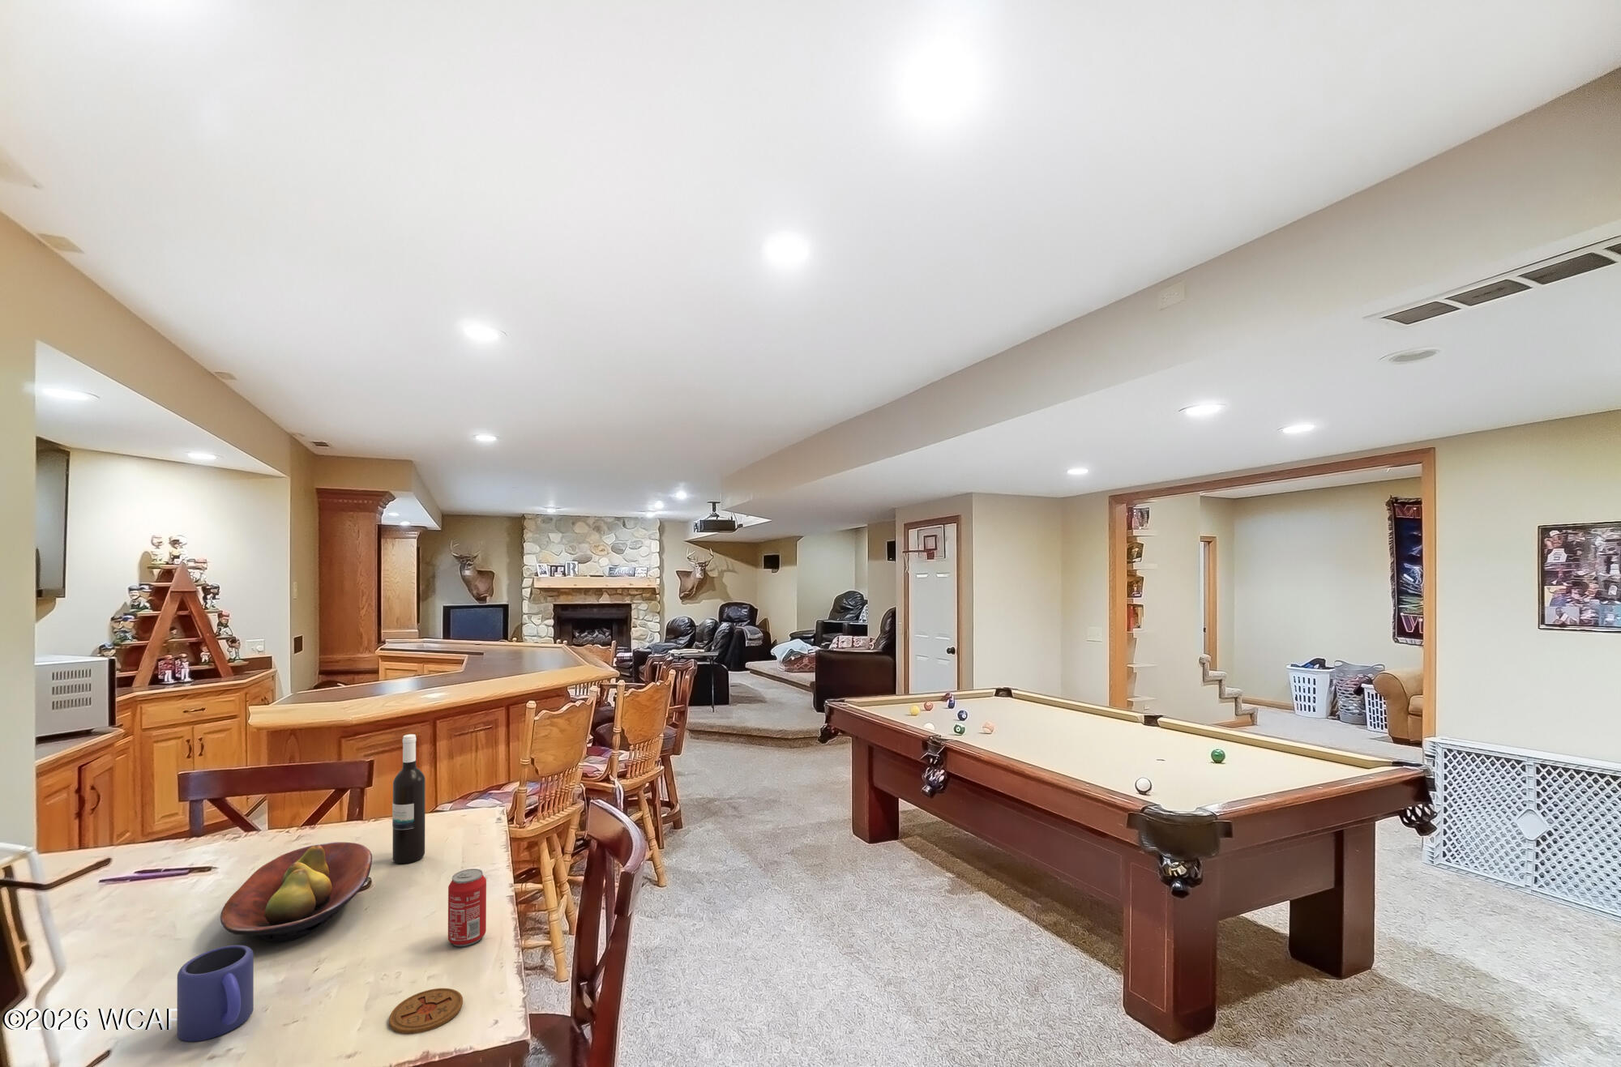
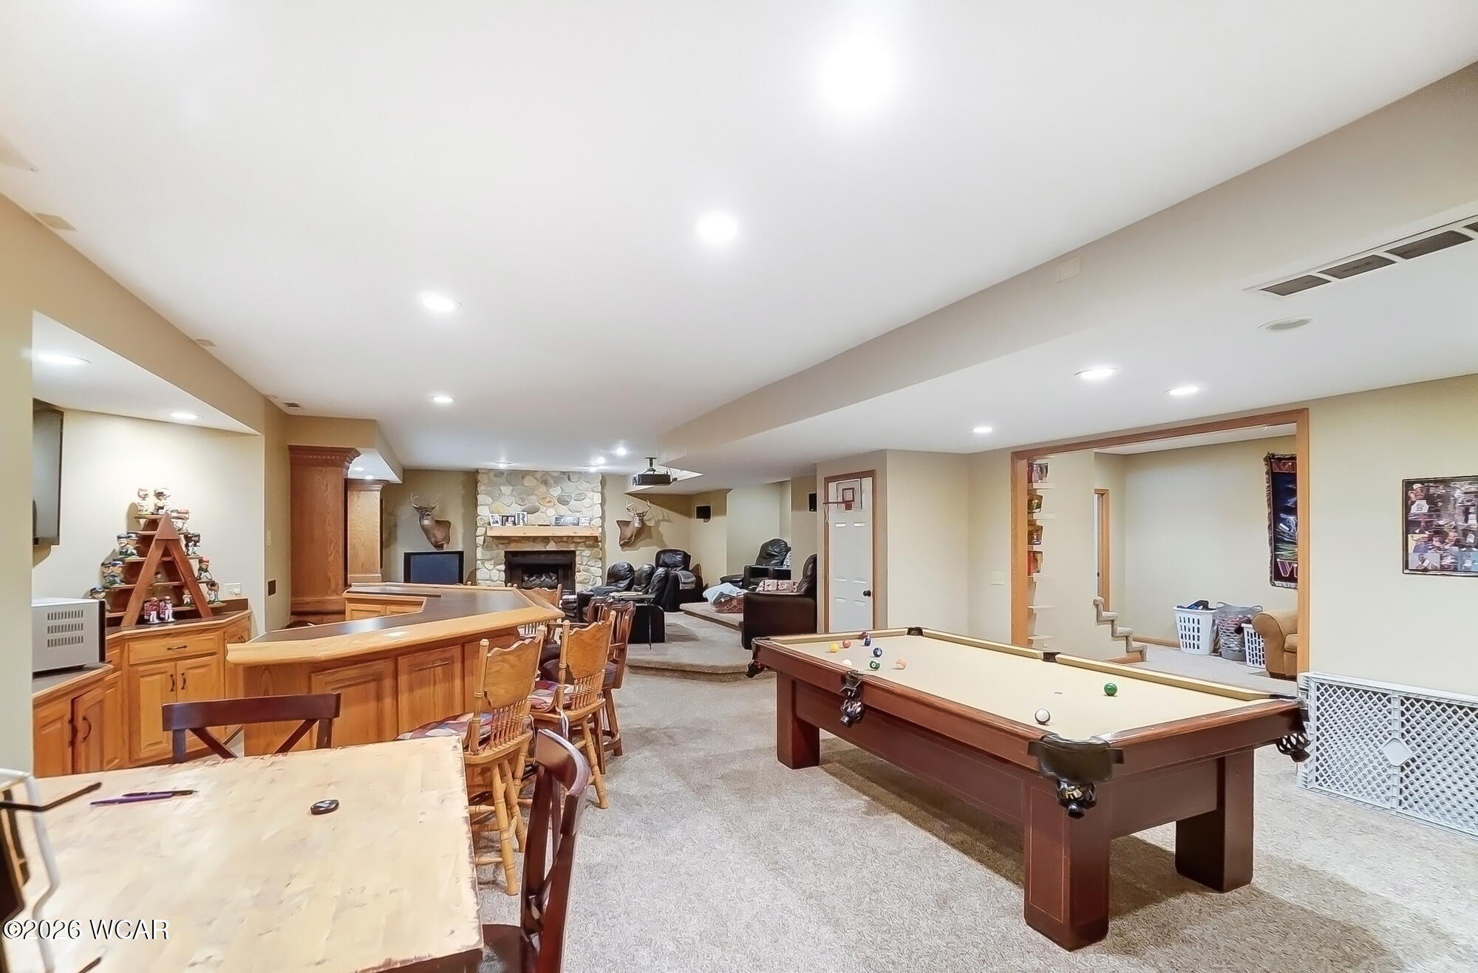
- fruit bowl [219,841,373,943]
- beverage can [448,868,487,947]
- mug [176,944,255,1043]
- wine bottle [392,734,426,865]
- coaster [388,987,463,1035]
